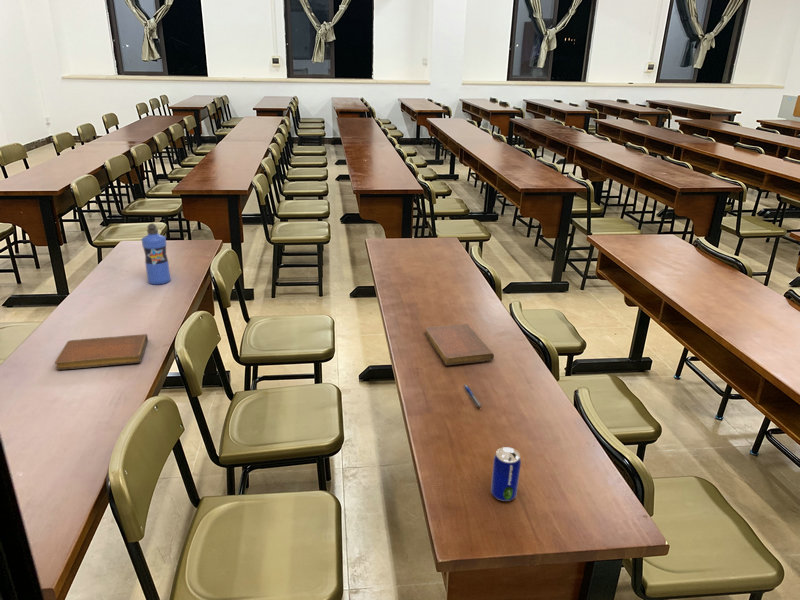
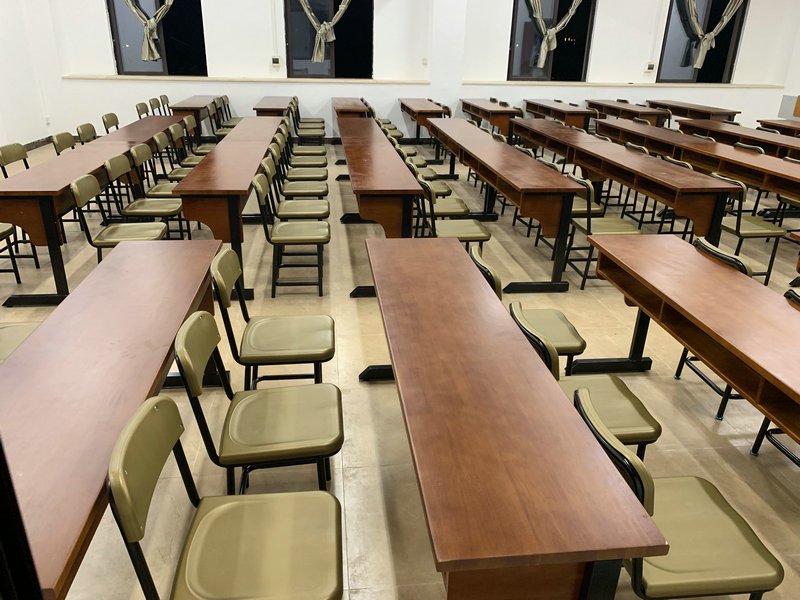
- water bottle [141,223,172,286]
- beer can [490,446,522,502]
- notebook [54,333,149,371]
- pen [463,383,483,407]
- notebook [424,323,495,366]
